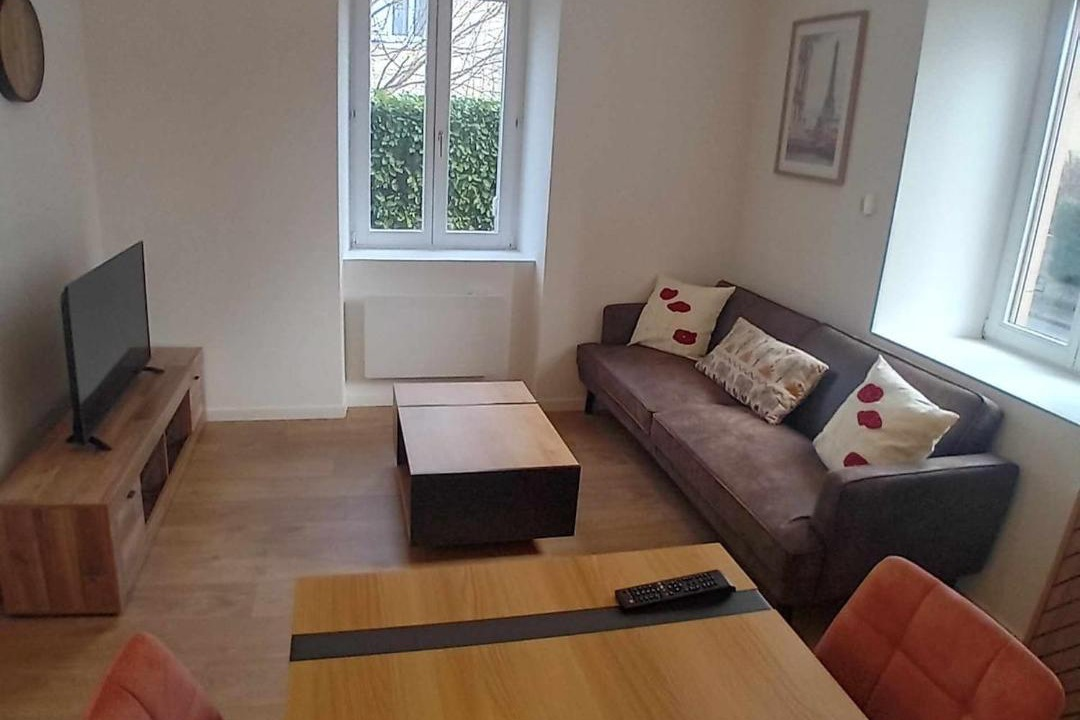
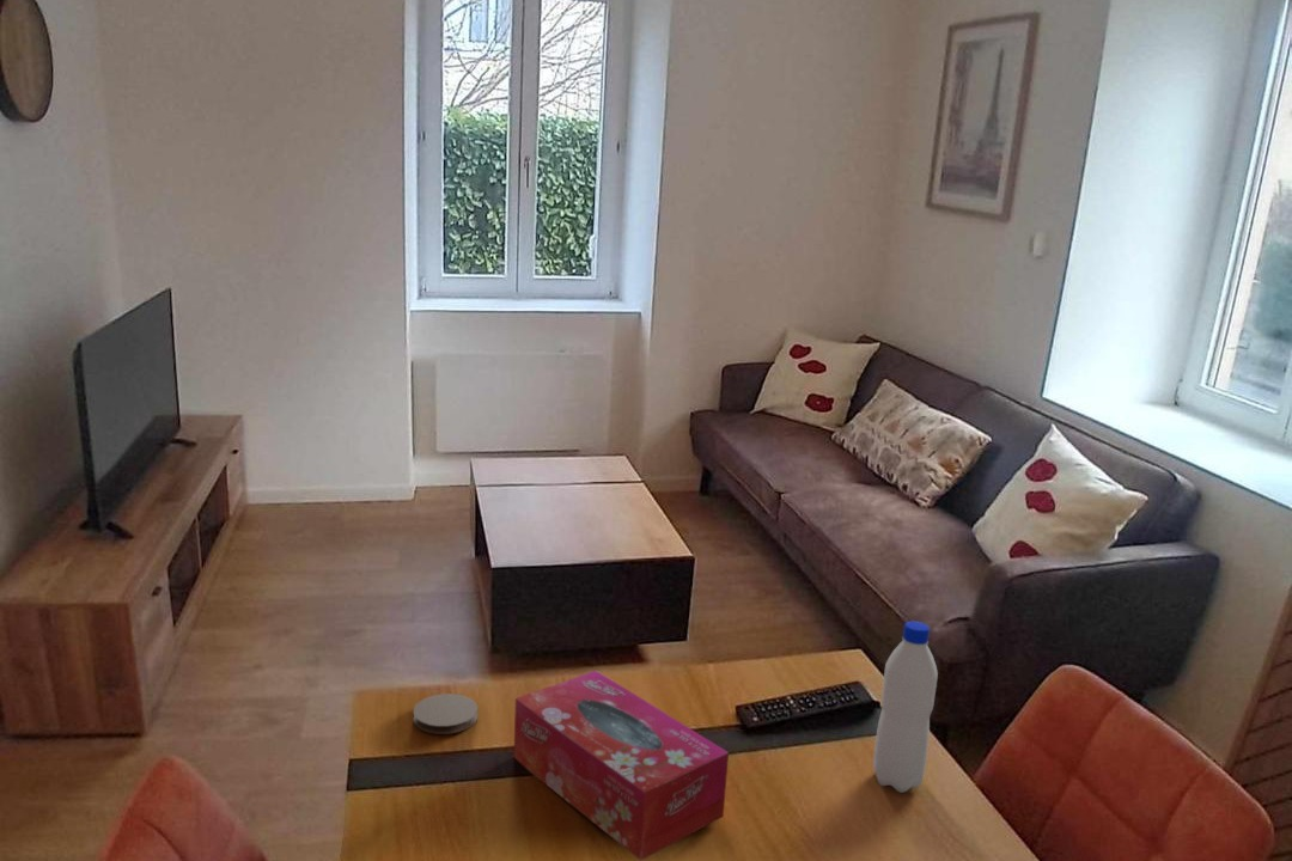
+ water bottle [872,621,939,794]
+ coaster [413,692,479,735]
+ tissue box [512,670,730,861]
